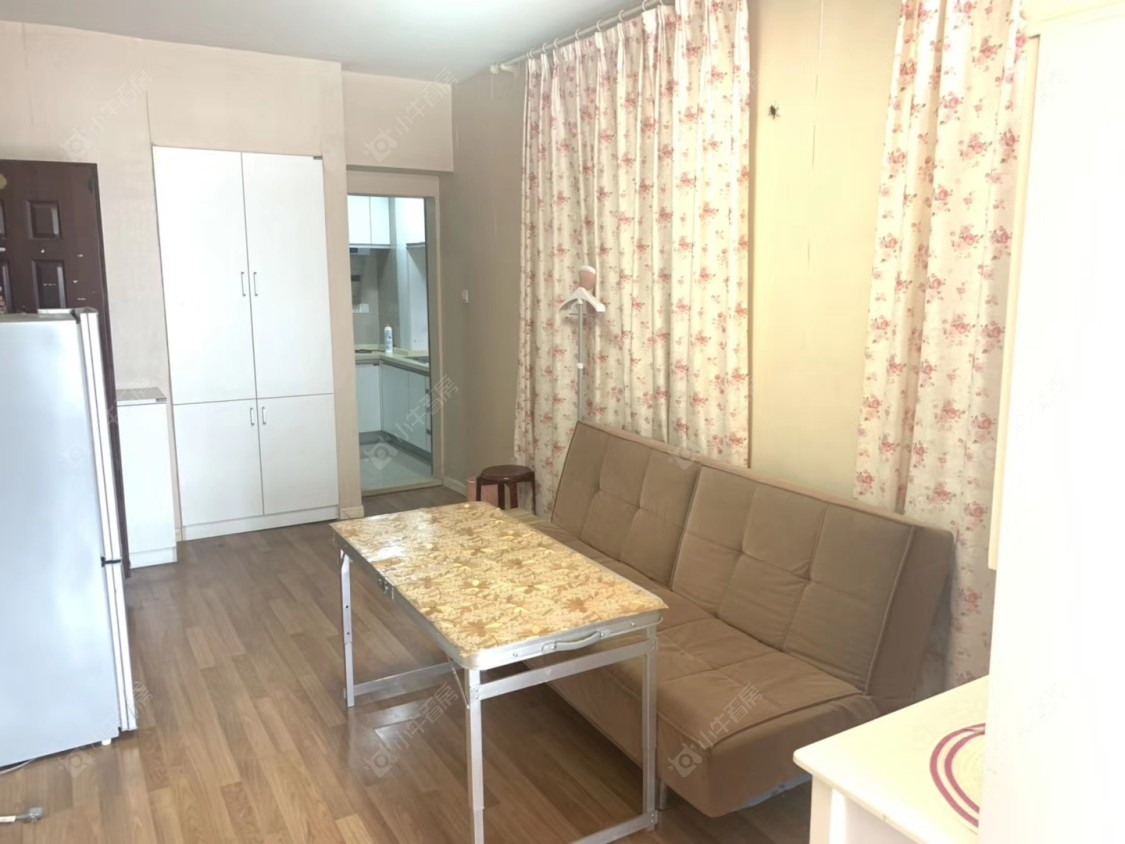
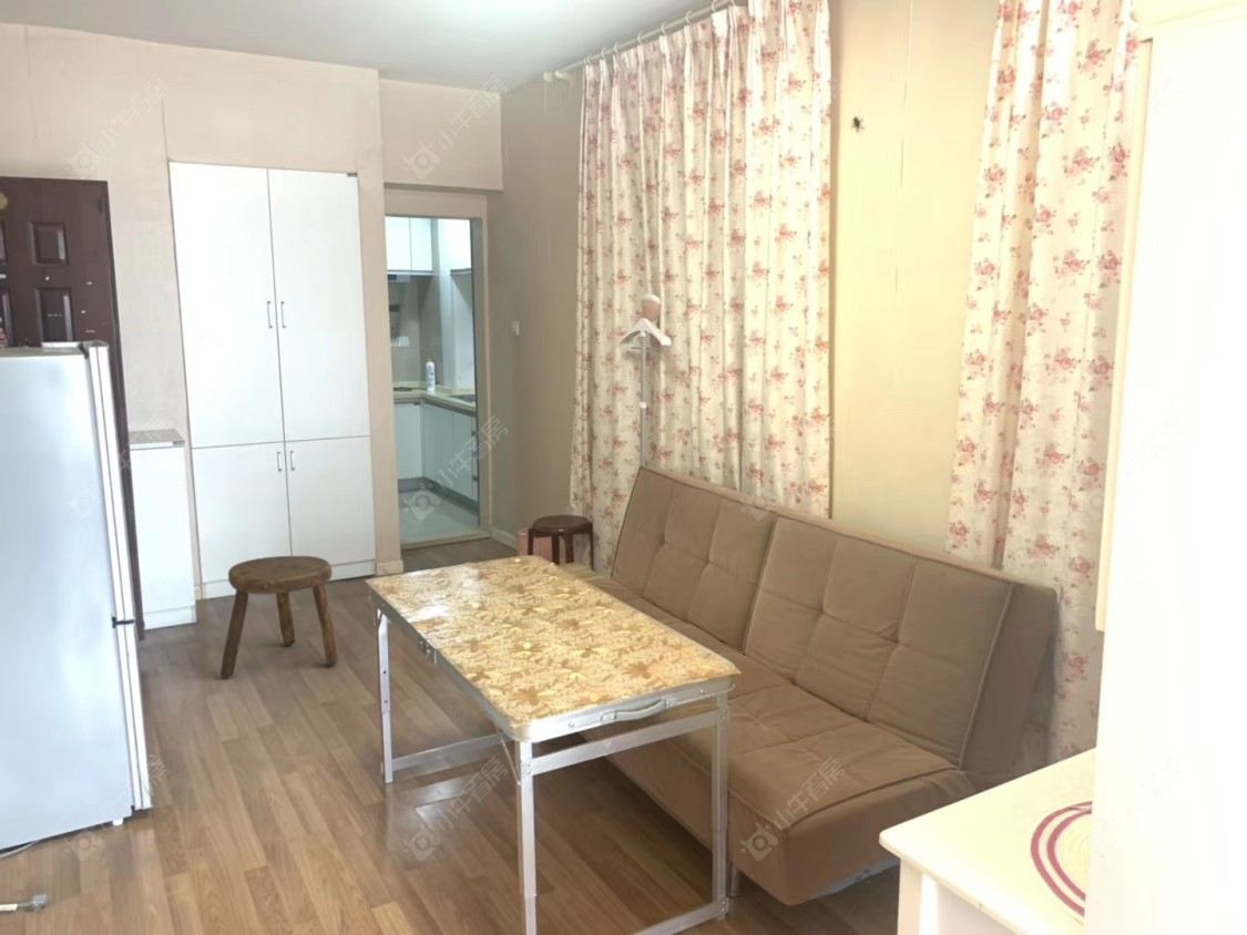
+ stool [219,555,339,679]
